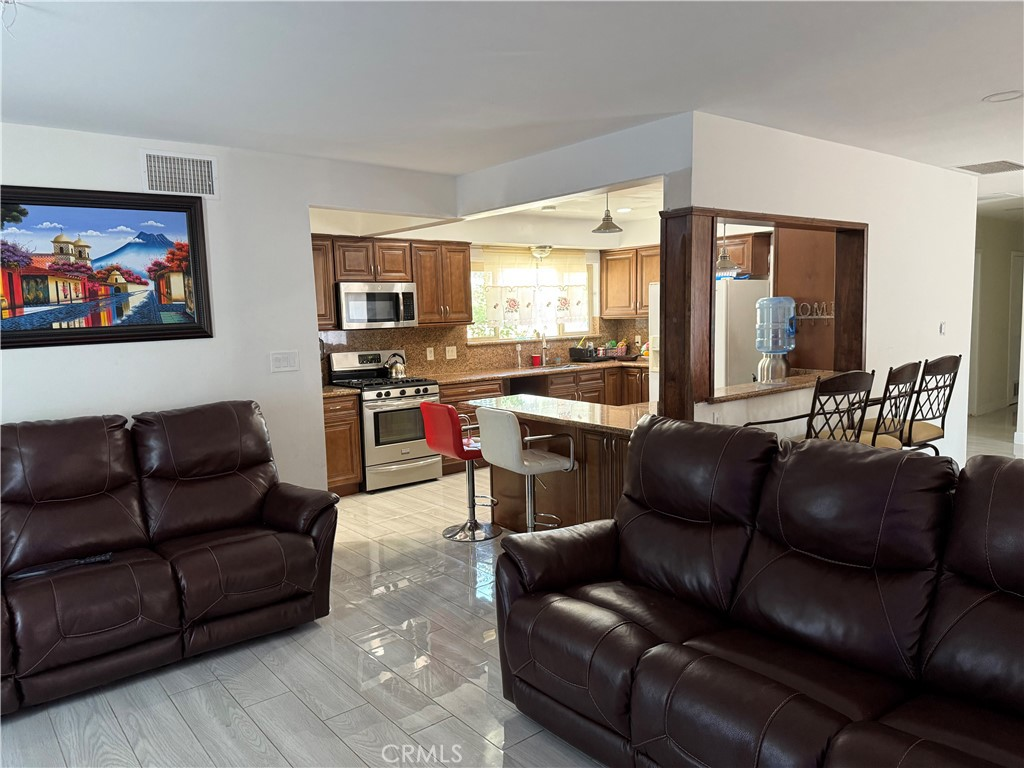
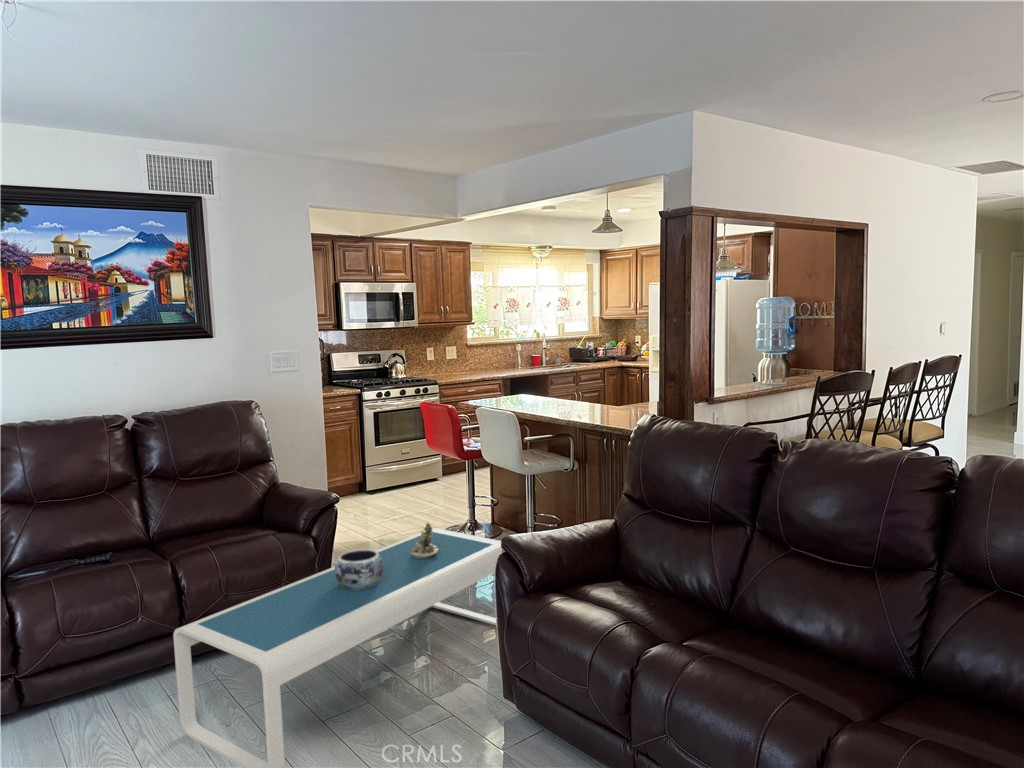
+ succulent planter [411,521,439,559]
+ coffee table [172,527,503,768]
+ decorative bowl [334,548,384,590]
